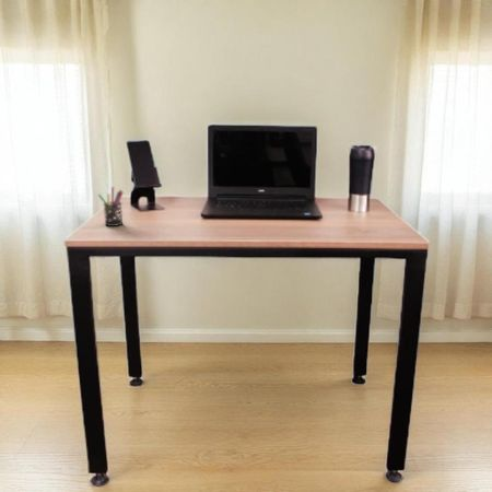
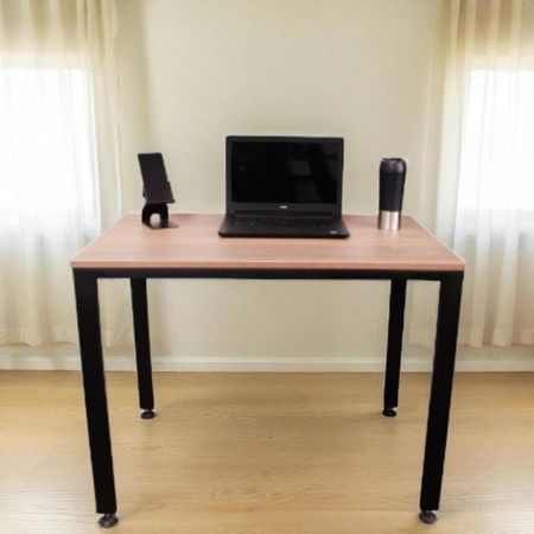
- pen holder [97,186,125,227]
